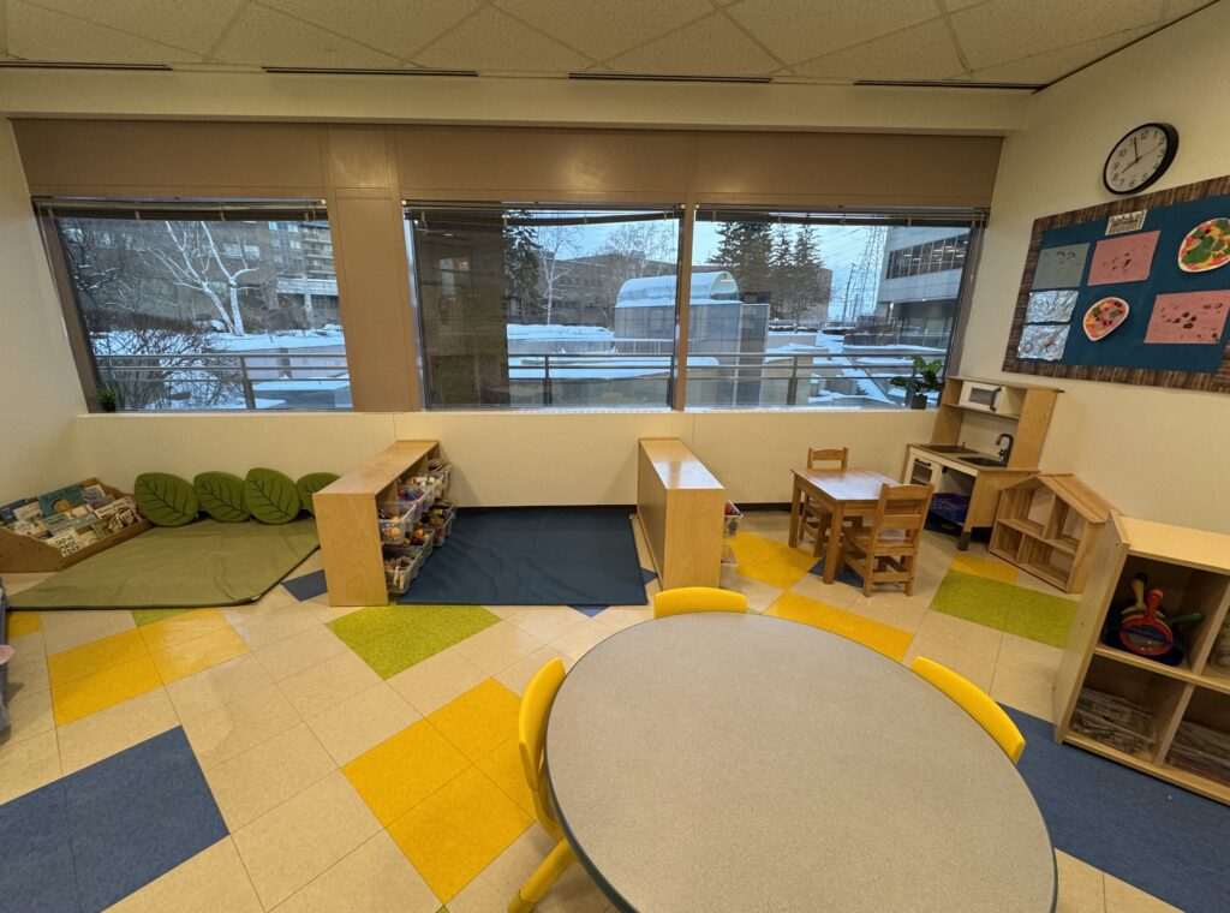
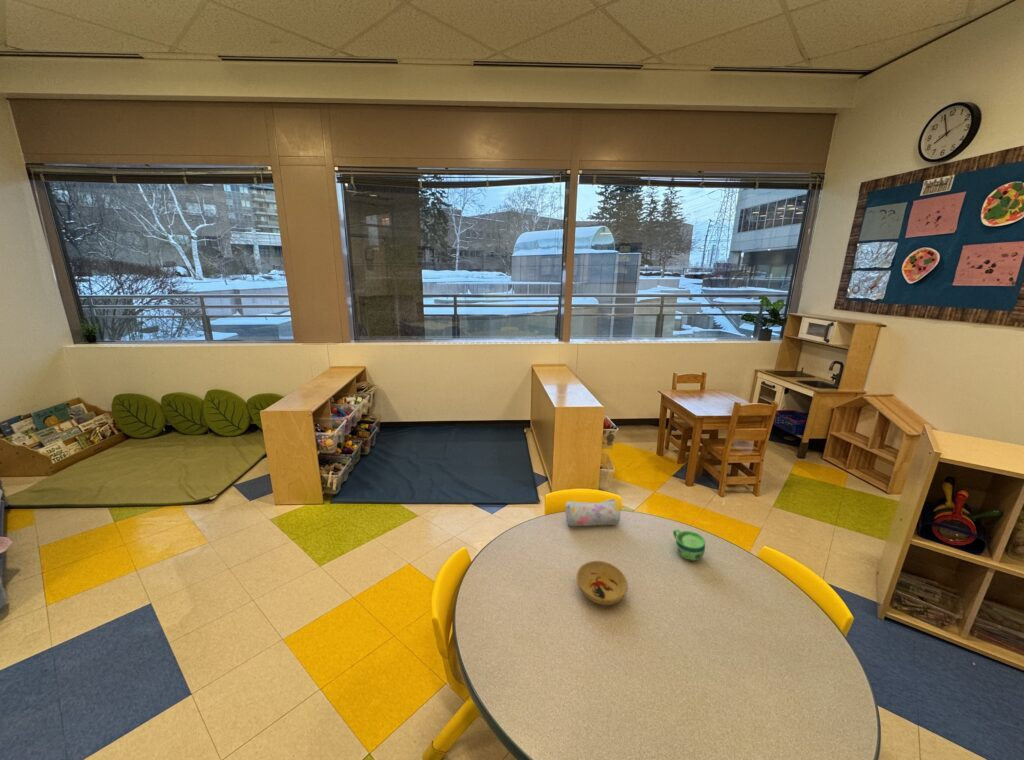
+ bowl [576,560,629,606]
+ pencil case [564,498,621,527]
+ cup [672,528,706,562]
